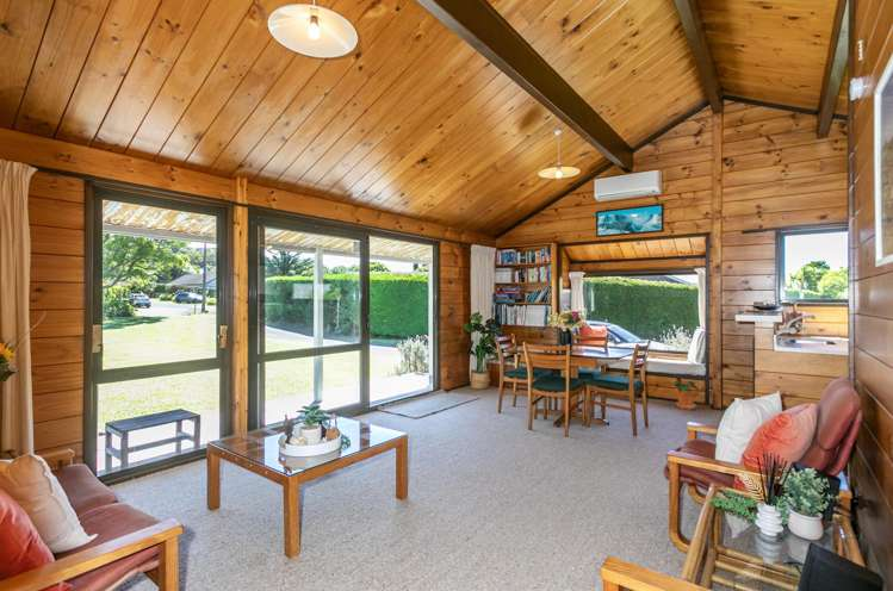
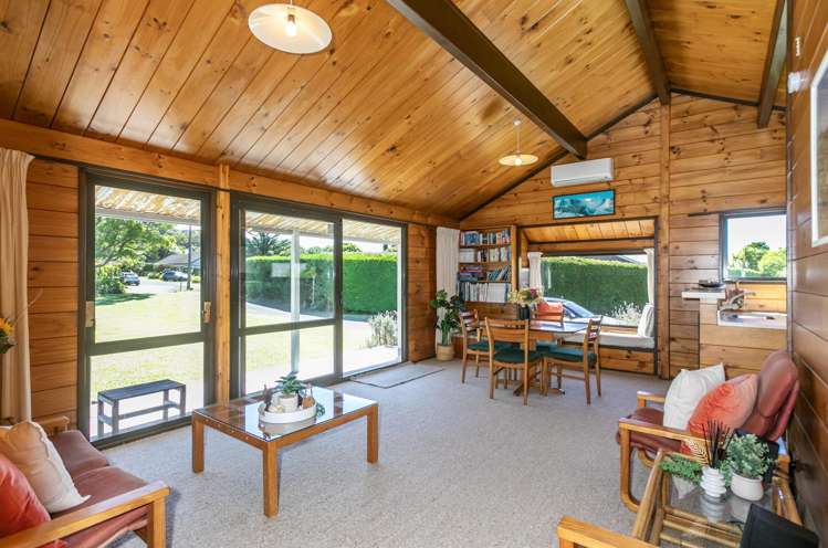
- potted plant [671,380,700,411]
